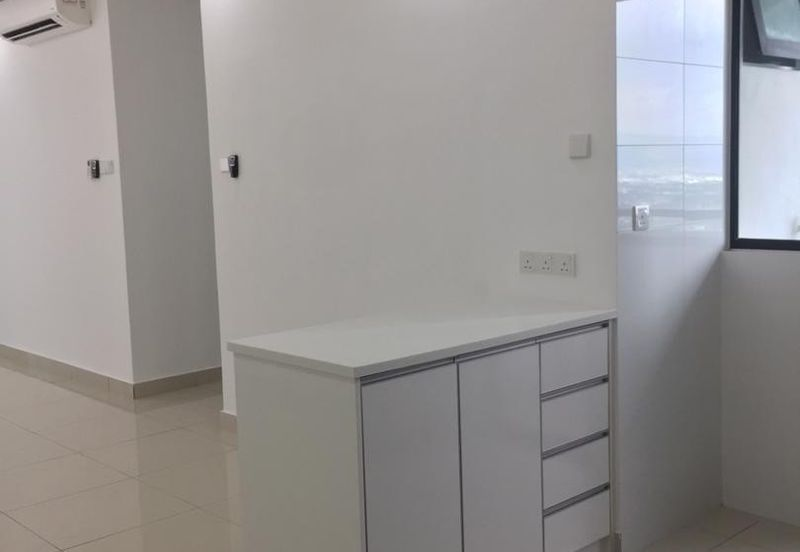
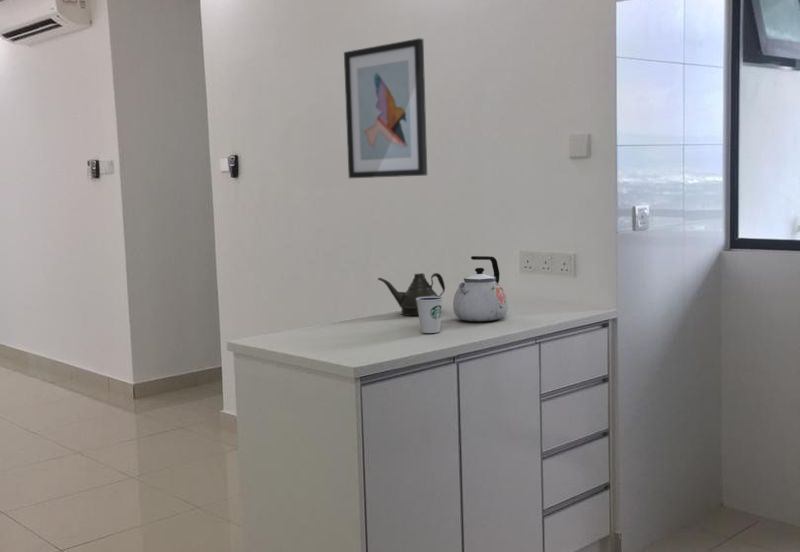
+ kettle [452,255,509,322]
+ teapot [377,272,446,317]
+ wall art [343,37,428,179]
+ dixie cup [416,296,444,334]
